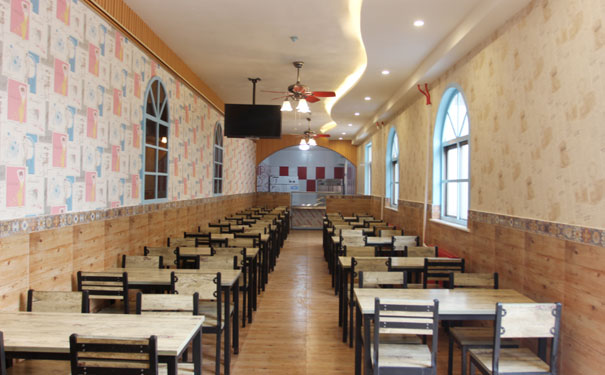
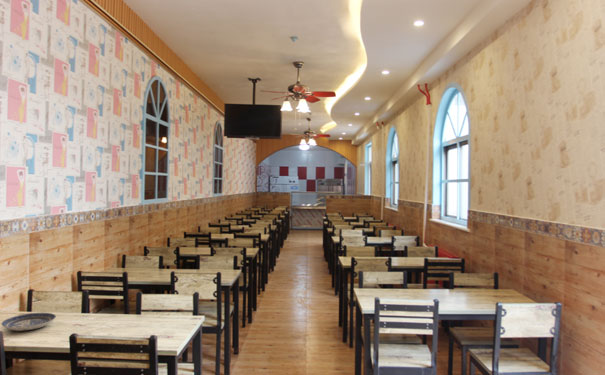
+ plate [1,312,57,332]
